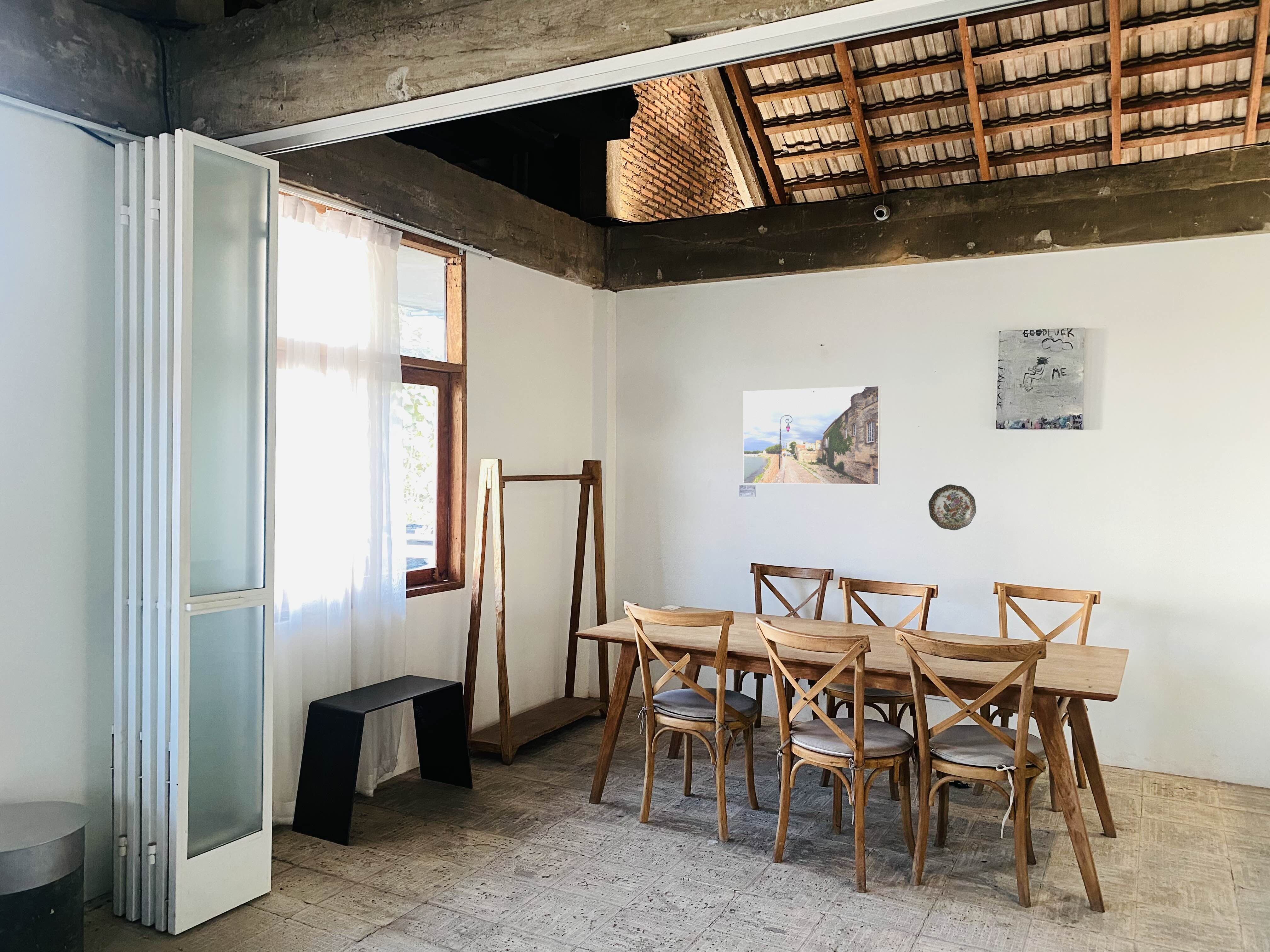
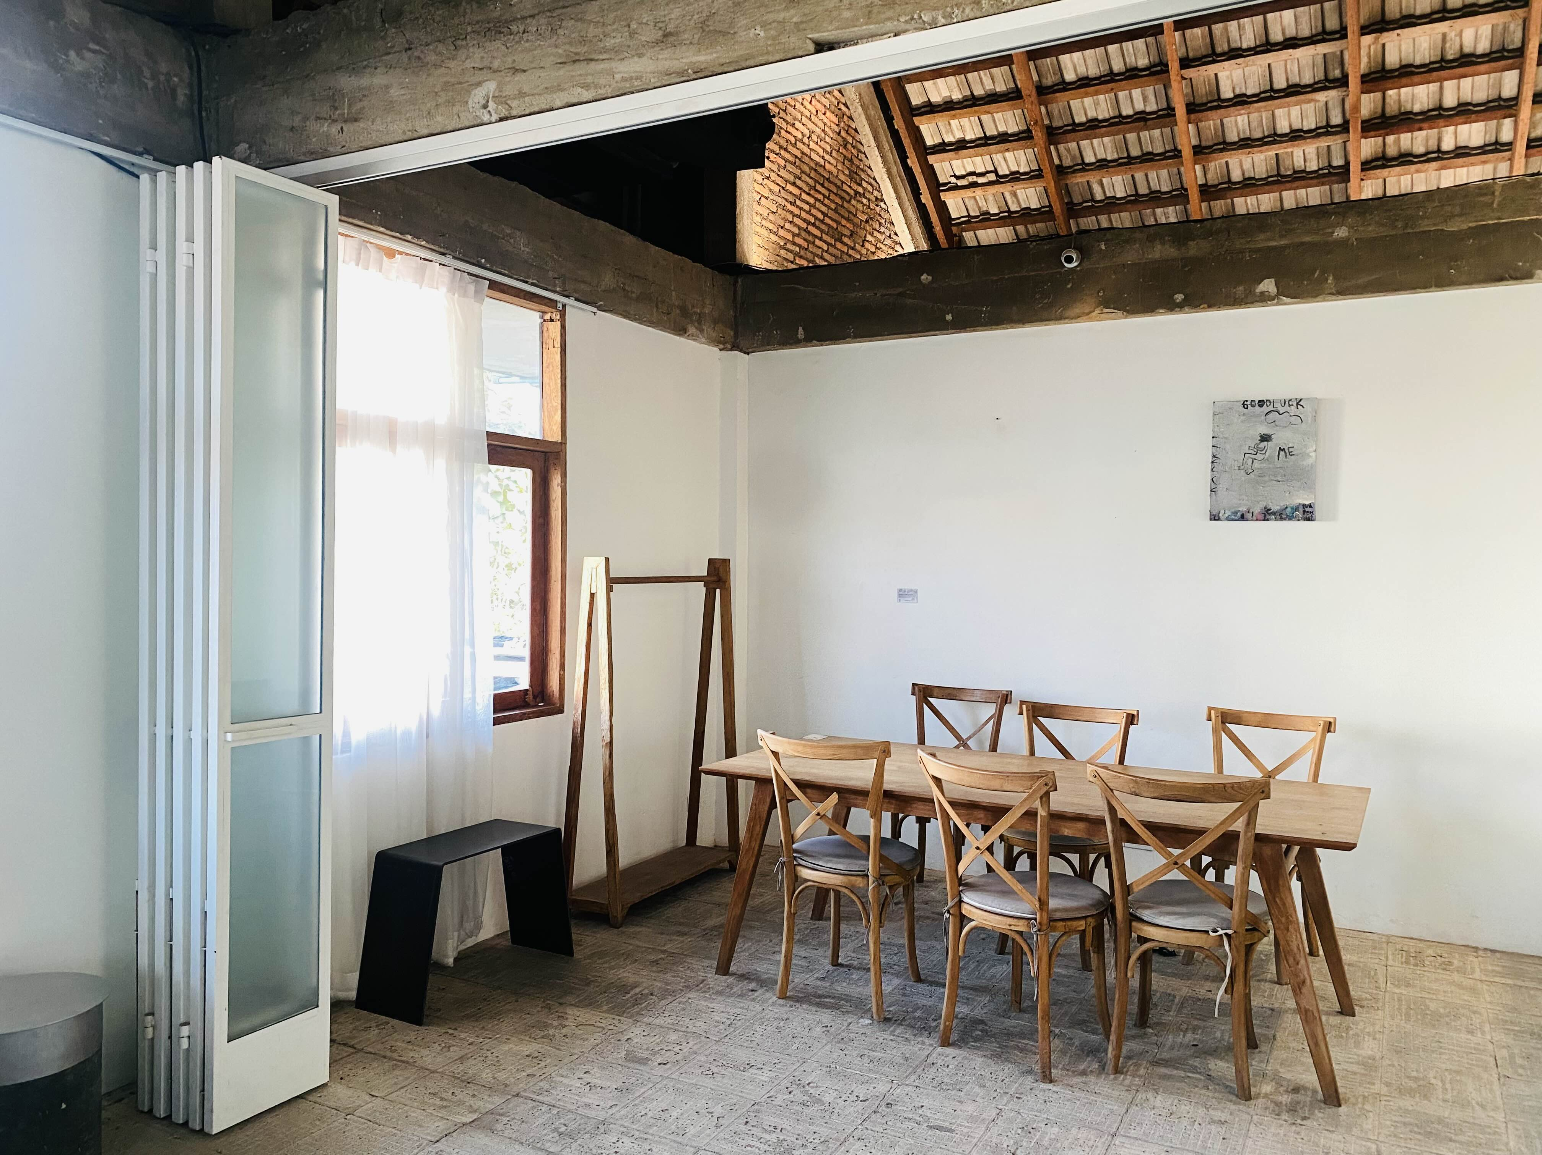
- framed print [743,385,881,485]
- decorative plate [928,484,976,531]
